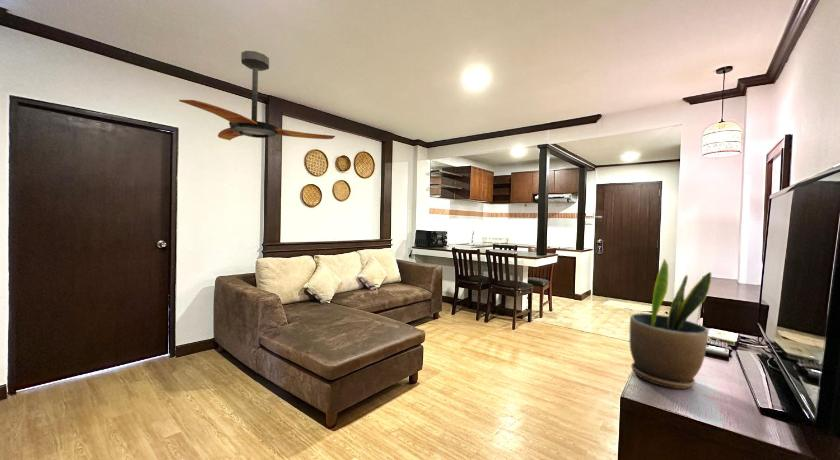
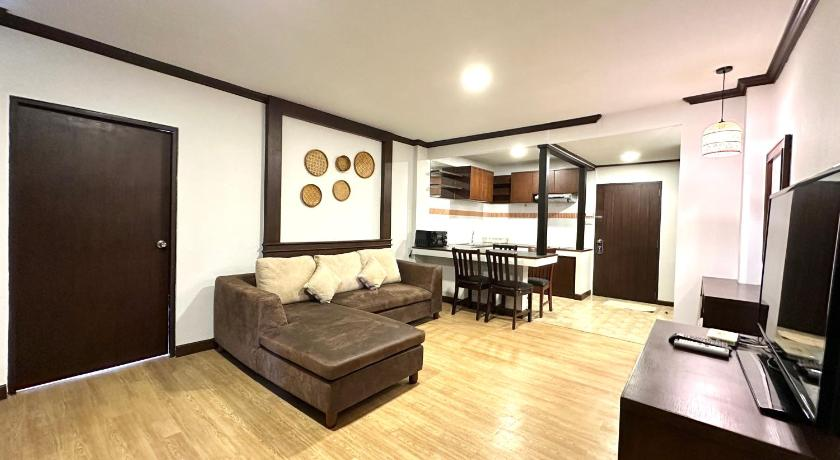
- potted plant [628,258,712,390]
- ceiling fan [178,50,336,141]
